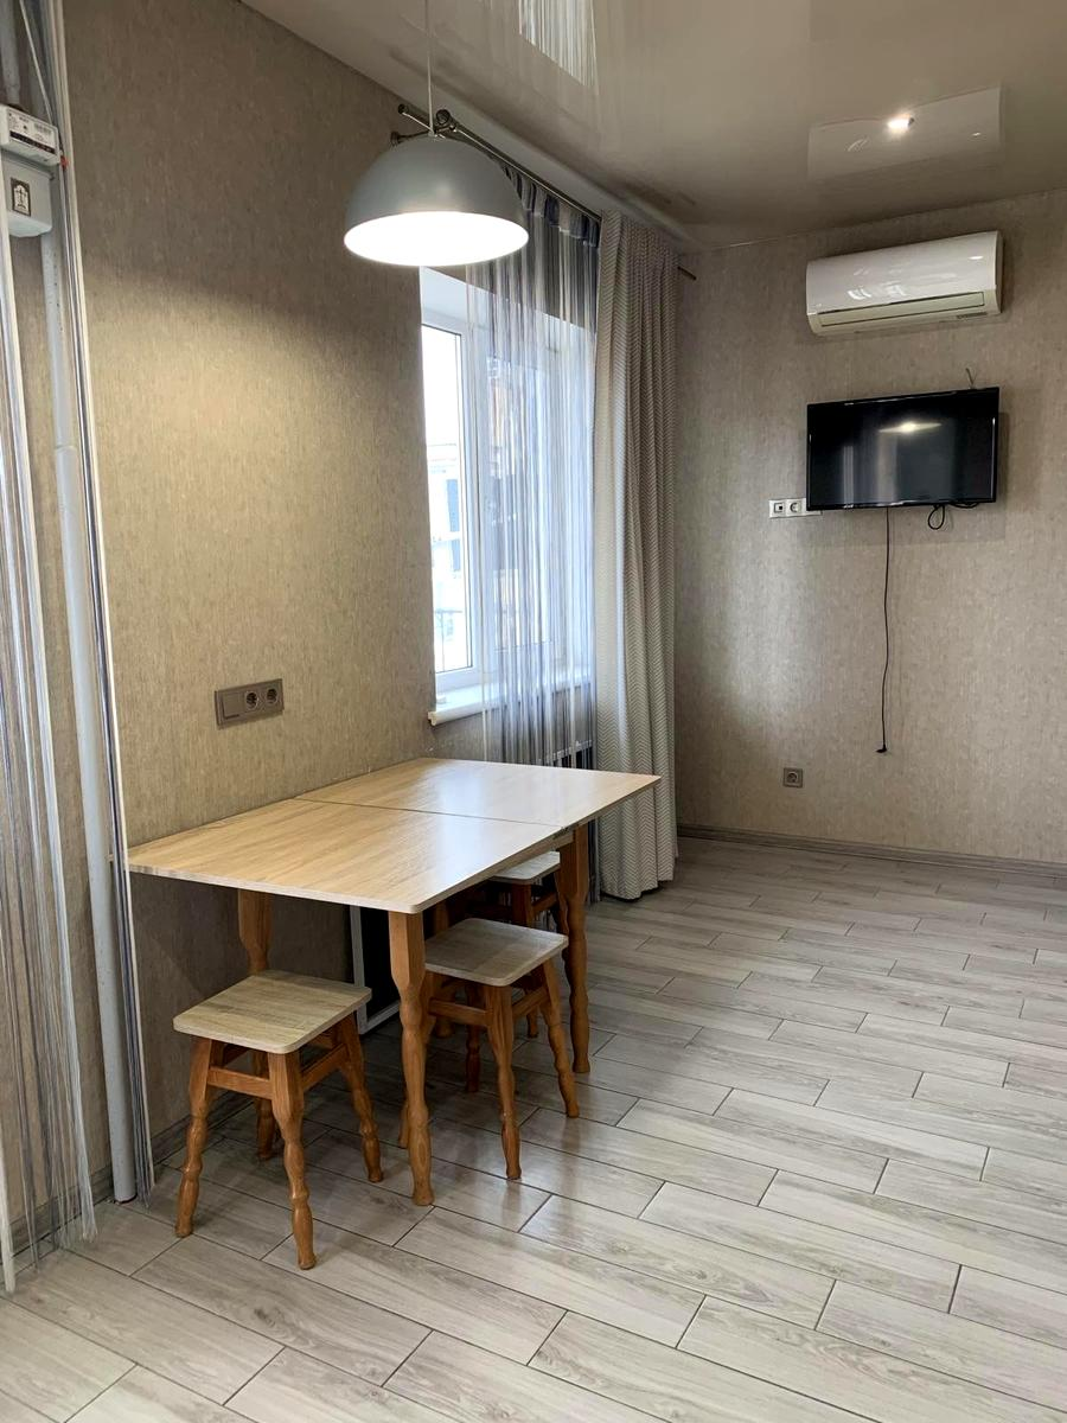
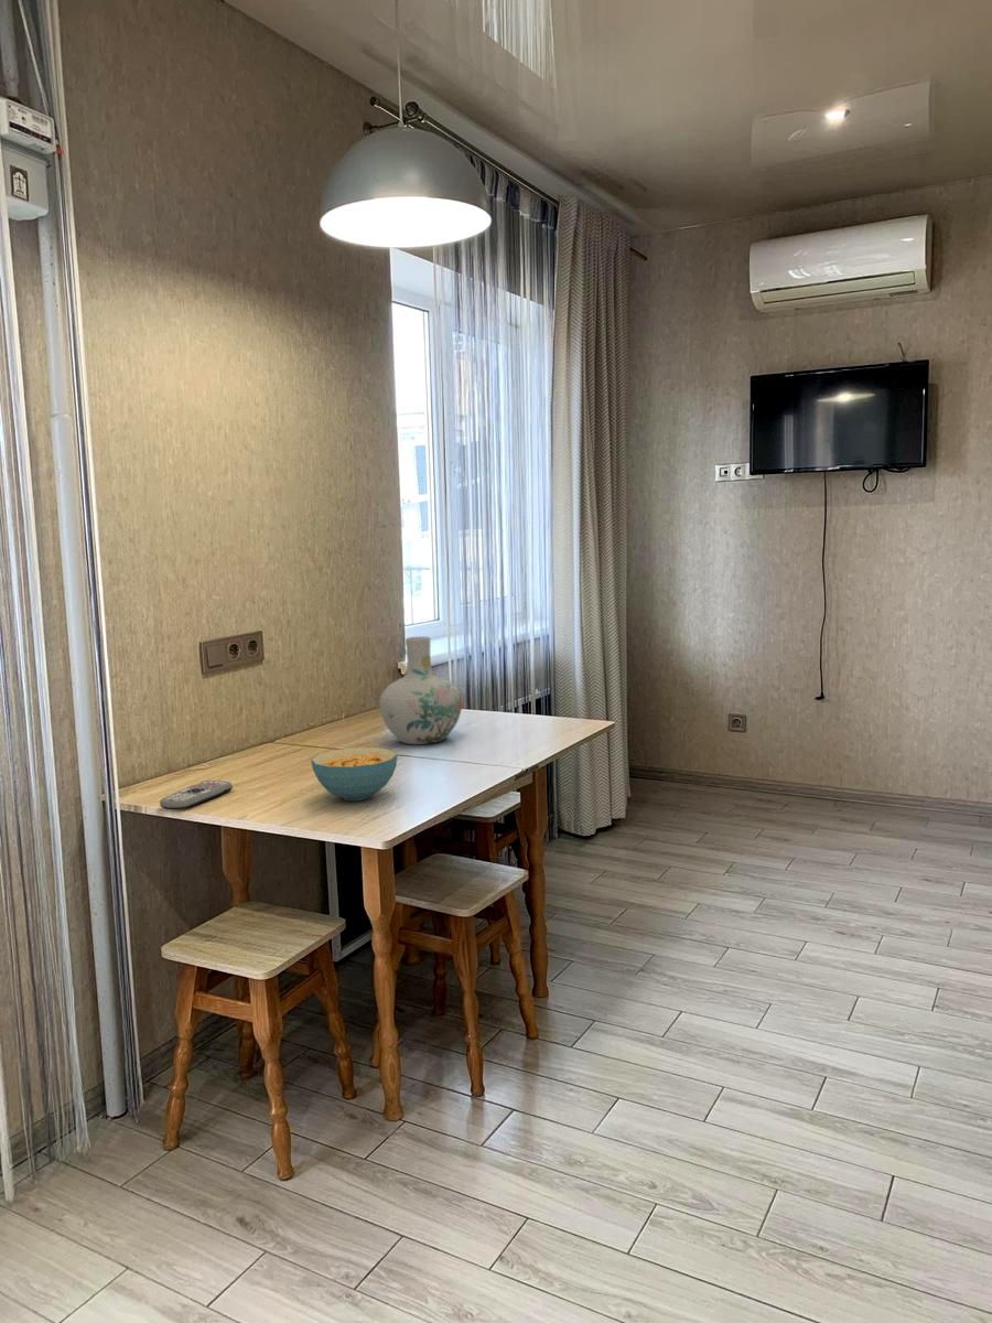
+ cereal bowl [310,746,398,802]
+ vase [378,636,463,745]
+ remote control [159,779,234,810]
